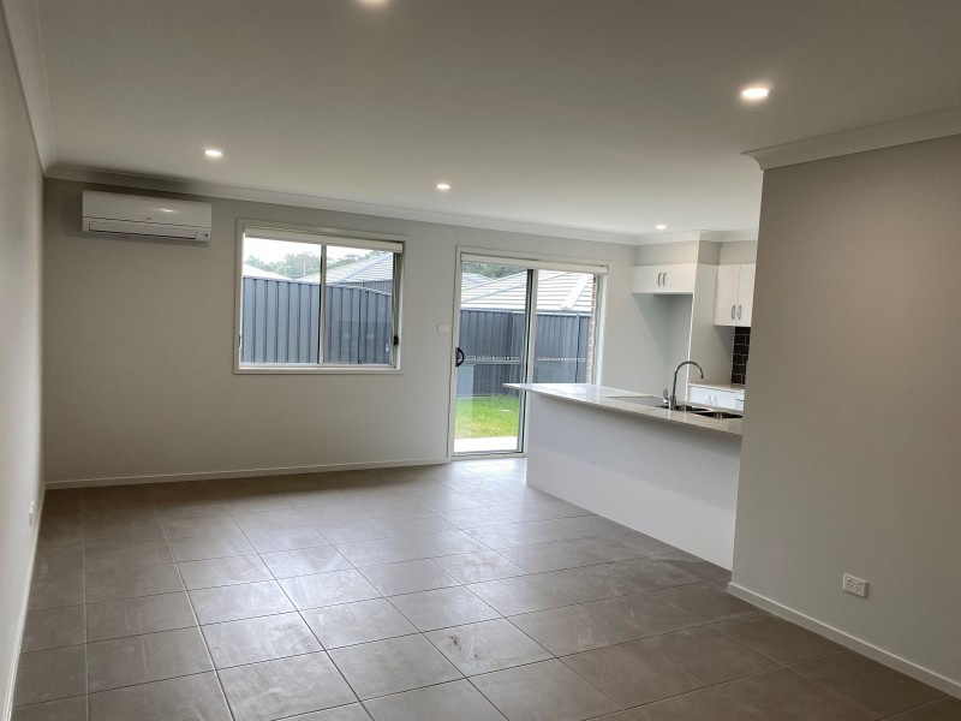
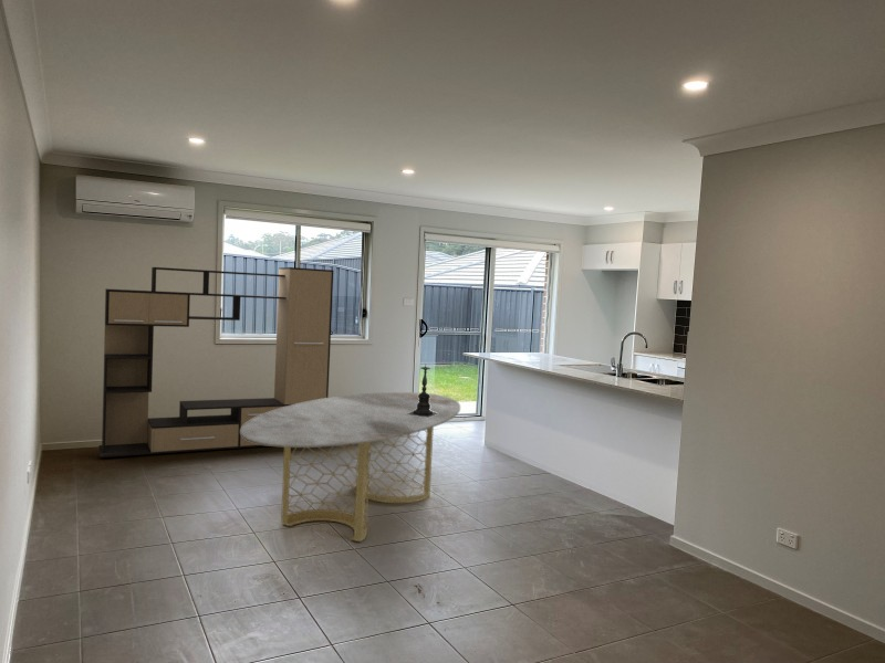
+ dining table [240,391,461,543]
+ candle holder [406,365,438,418]
+ media console [97,266,335,459]
